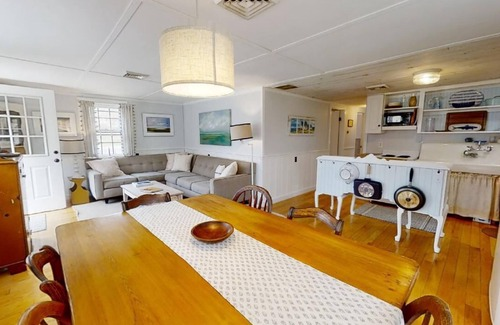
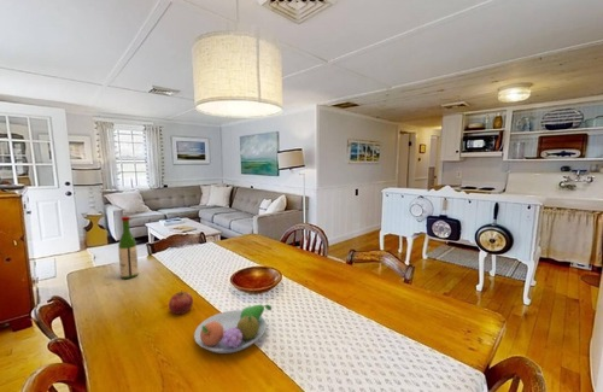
+ apple [168,289,194,315]
+ fruit bowl [193,304,273,355]
+ wine bottle [117,216,140,280]
